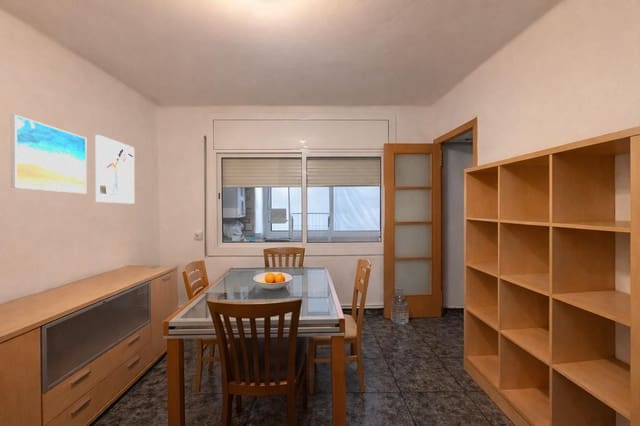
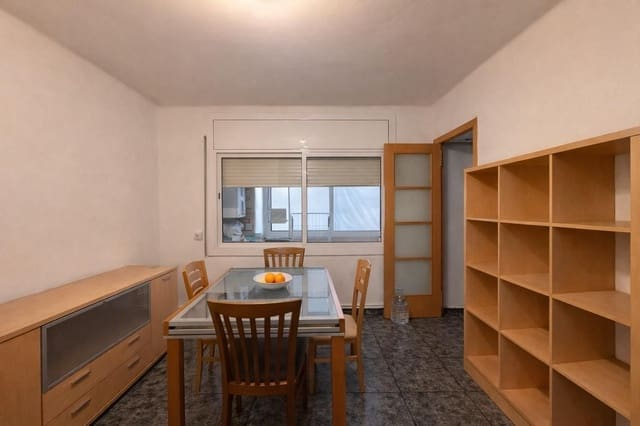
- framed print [95,134,135,205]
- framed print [10,114,88,194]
